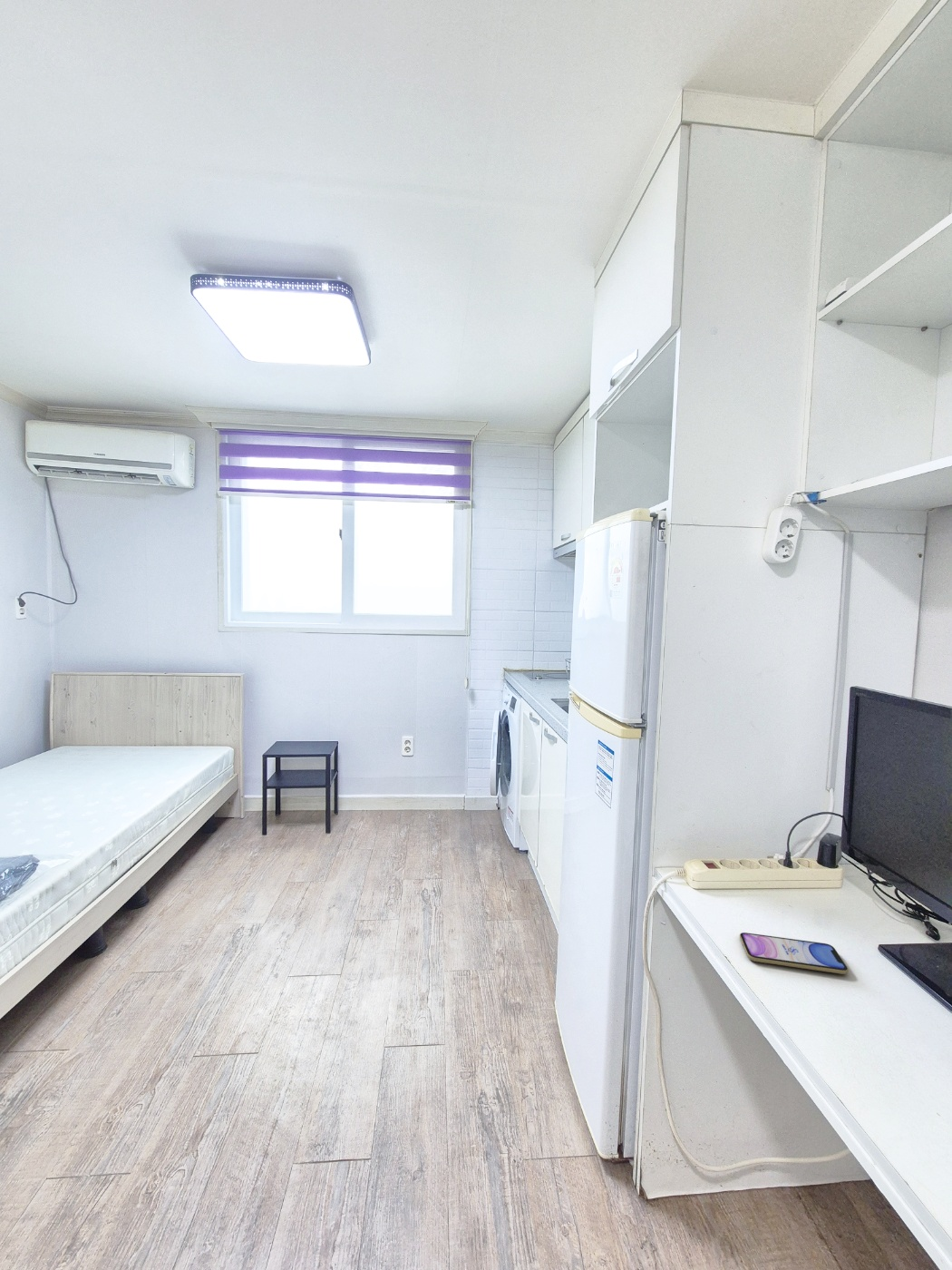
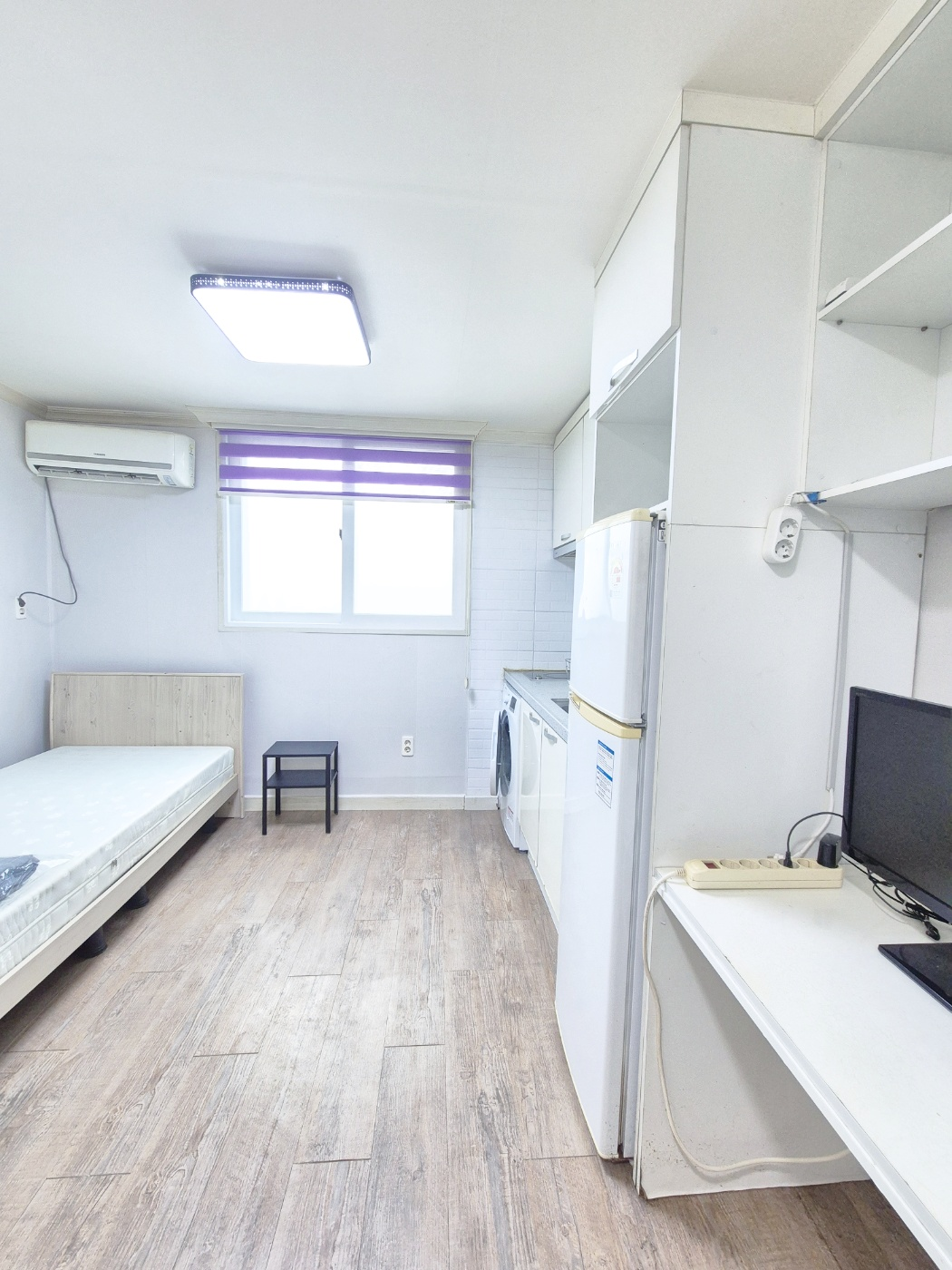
- smartphone [739,932,850,975]
